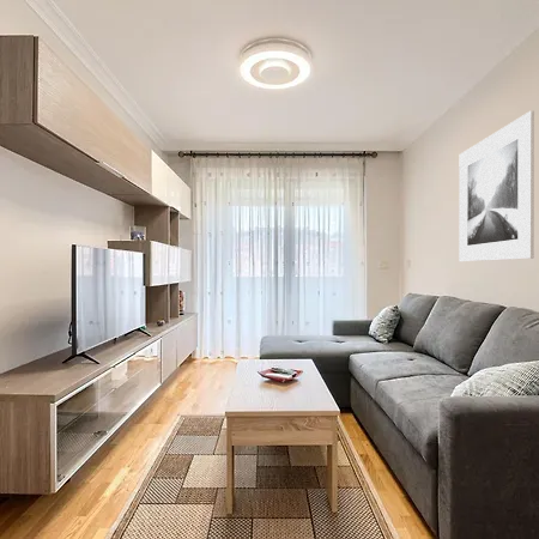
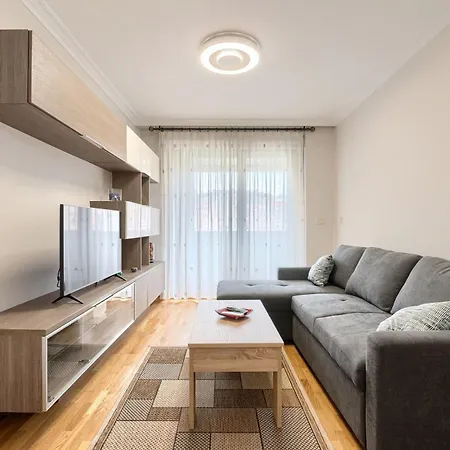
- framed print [458,110,535,262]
